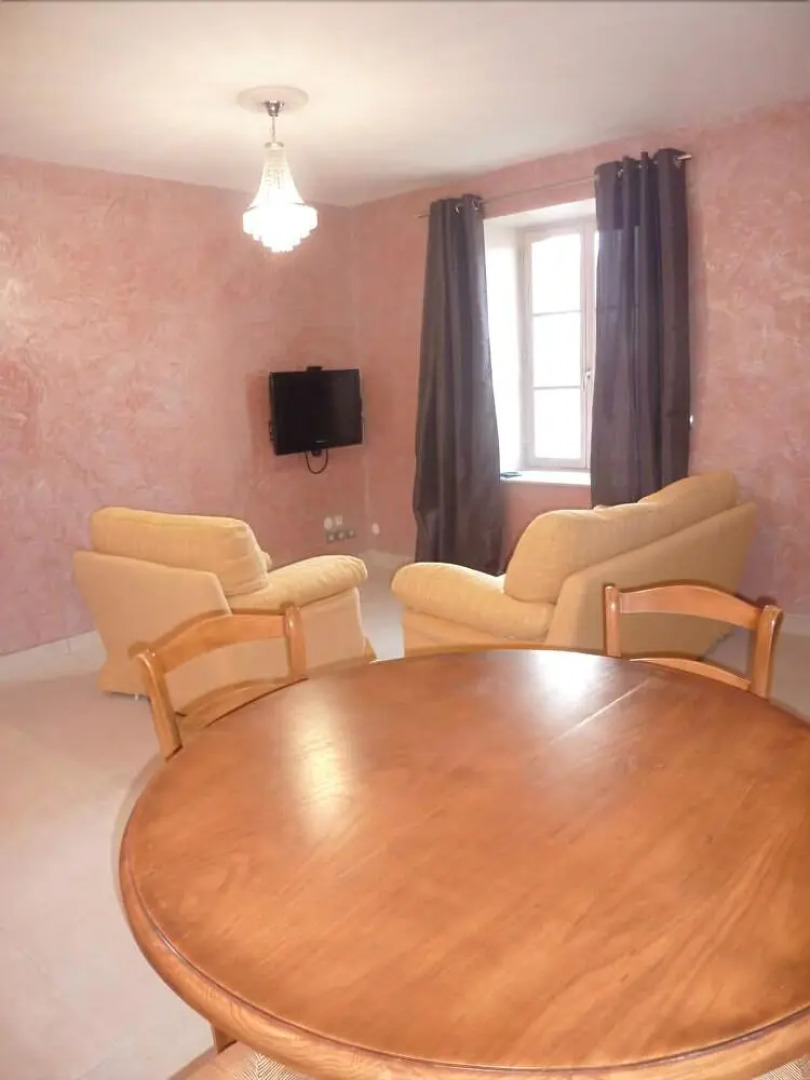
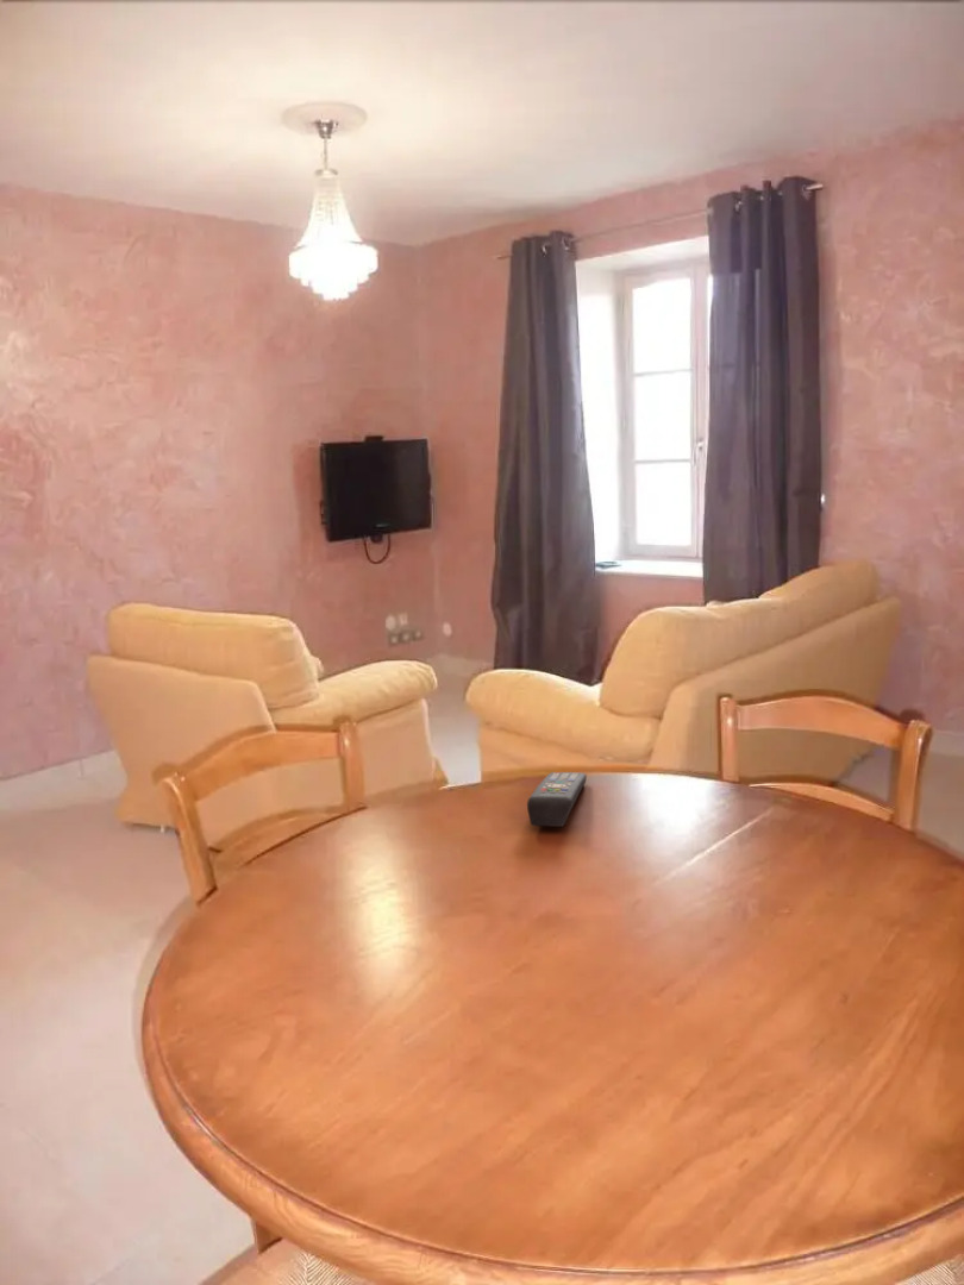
+ remote control [526,771,588,828]
